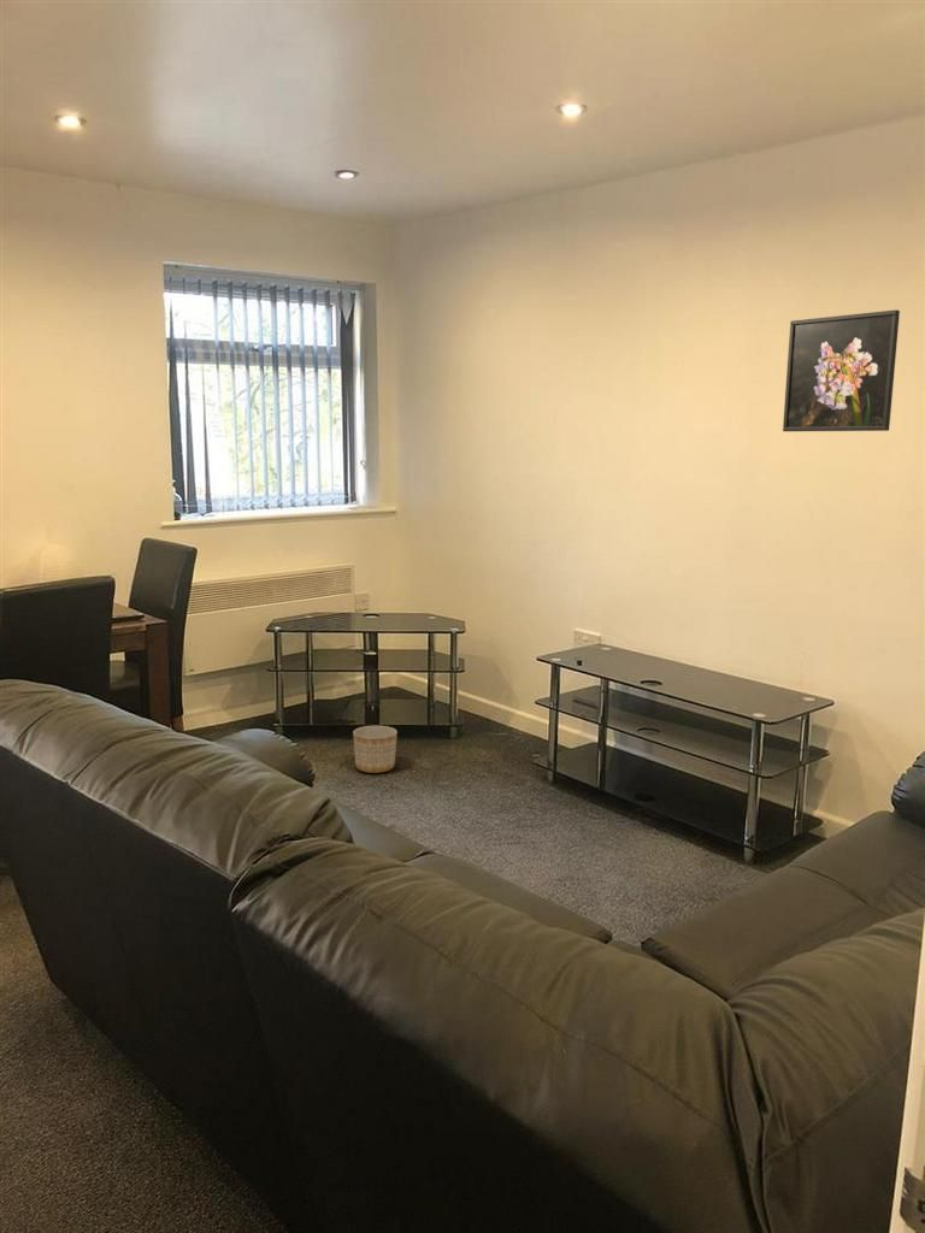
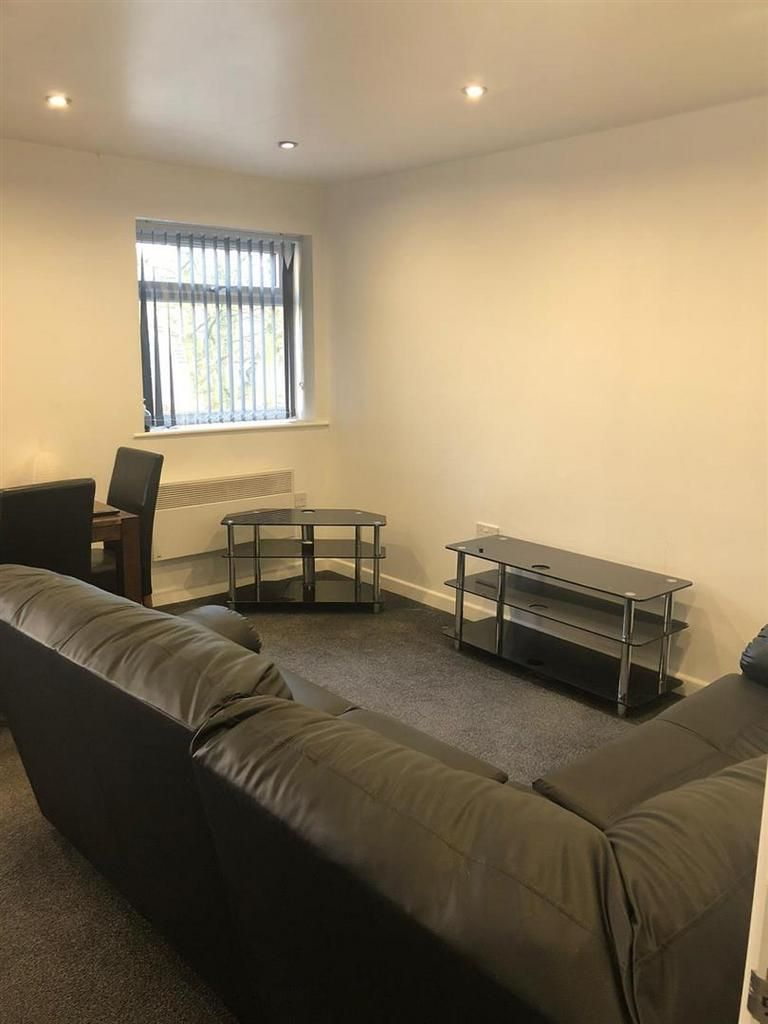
- planter [352,725,399,774]
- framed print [782,308,901,432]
